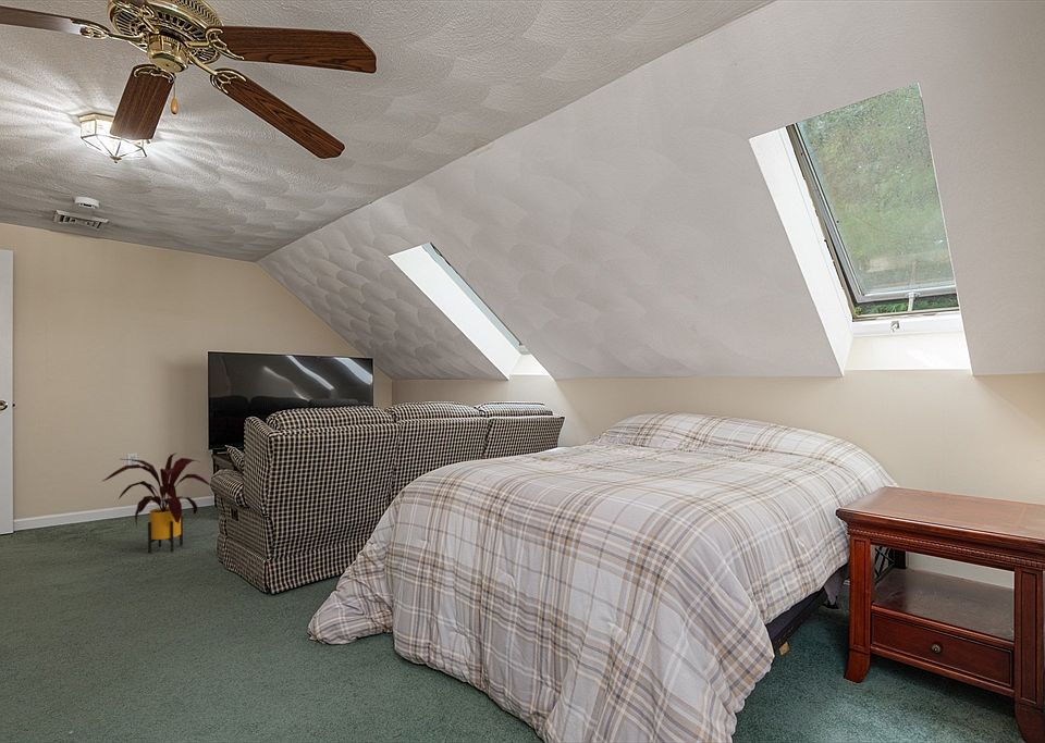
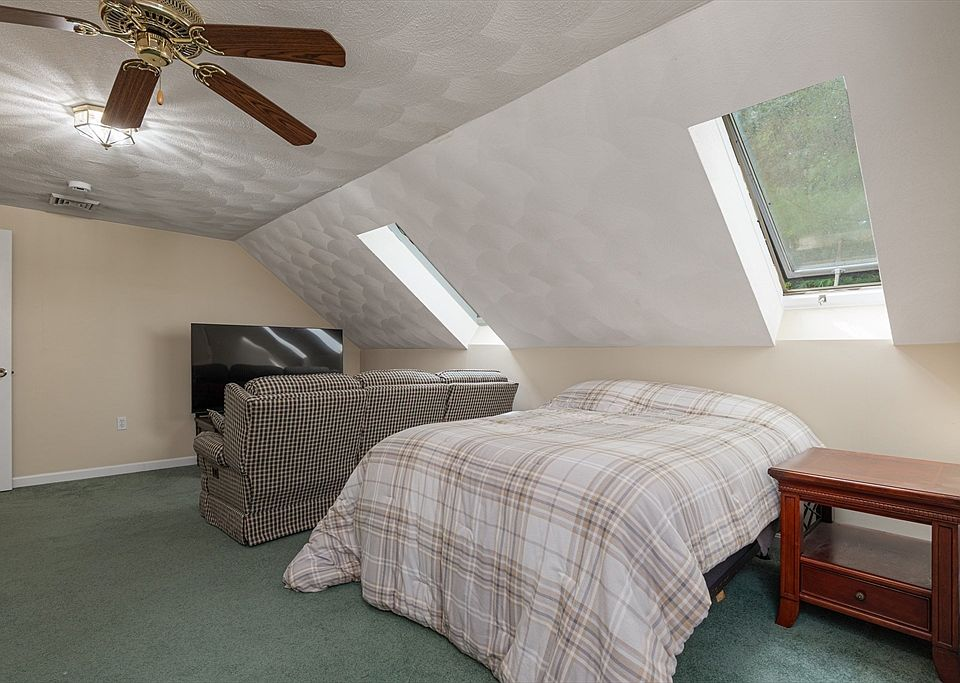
- house plant [100,453,212,554]
